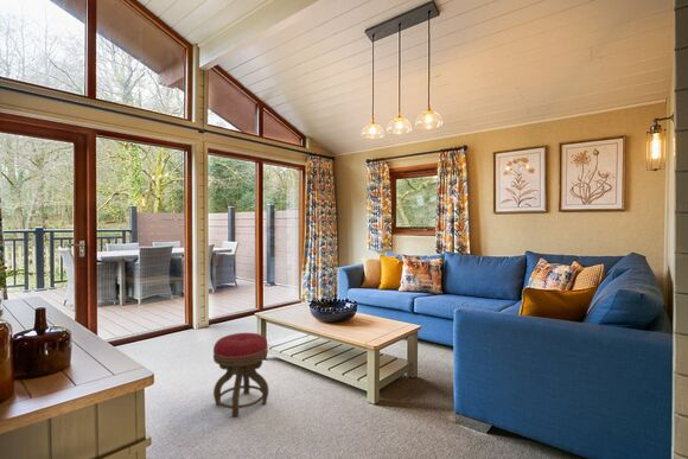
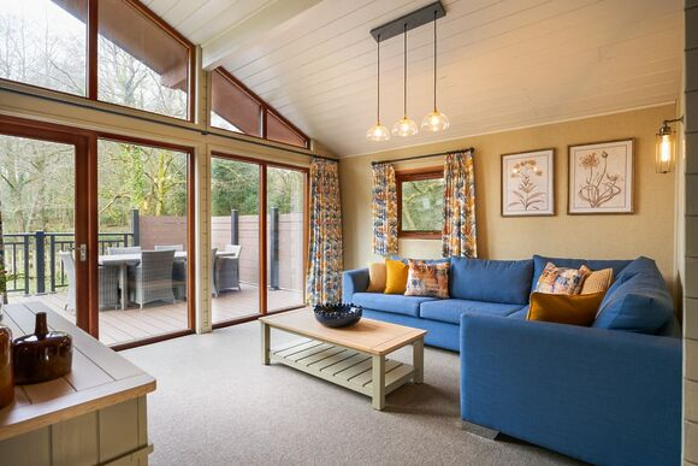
- stool [212,332,269,417]
